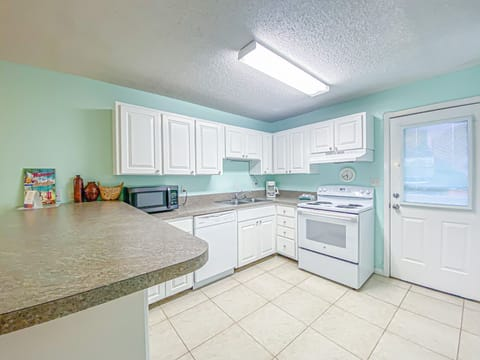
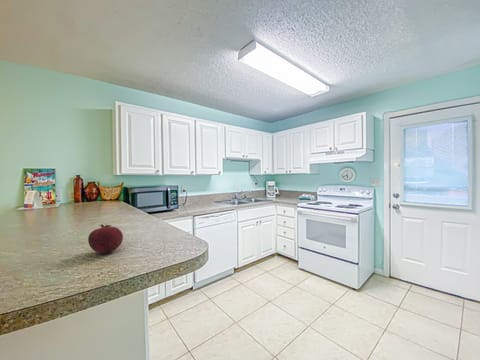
+ fruit [87,223,124,254]
